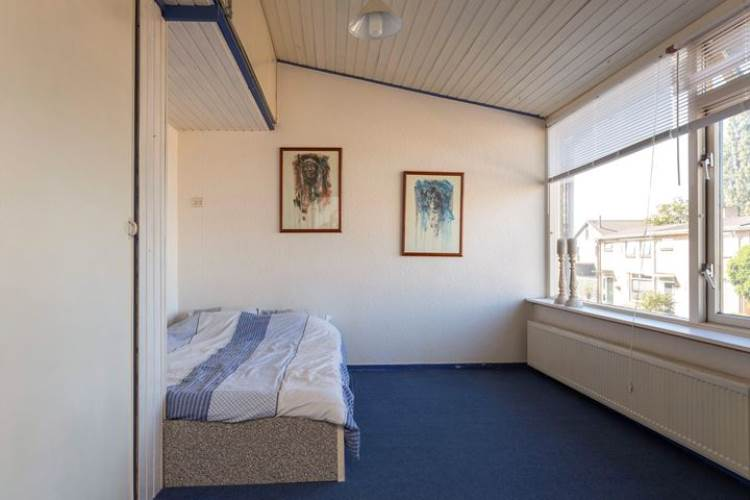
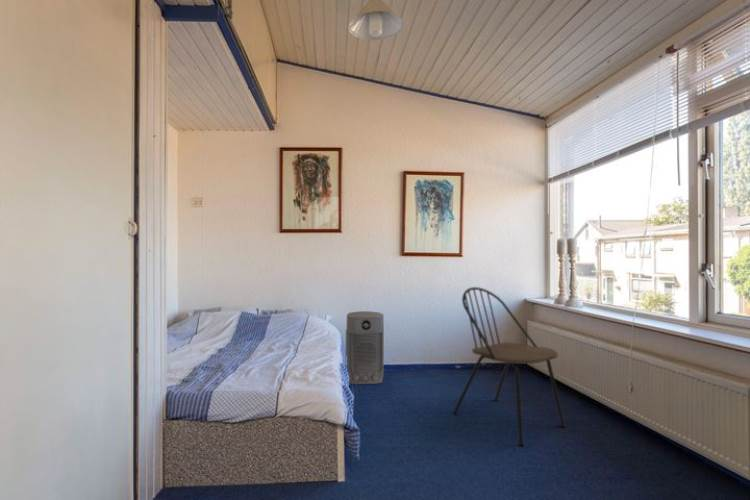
+ air purifier [345,310,385,385]
+ chair [452,286,566,446]
